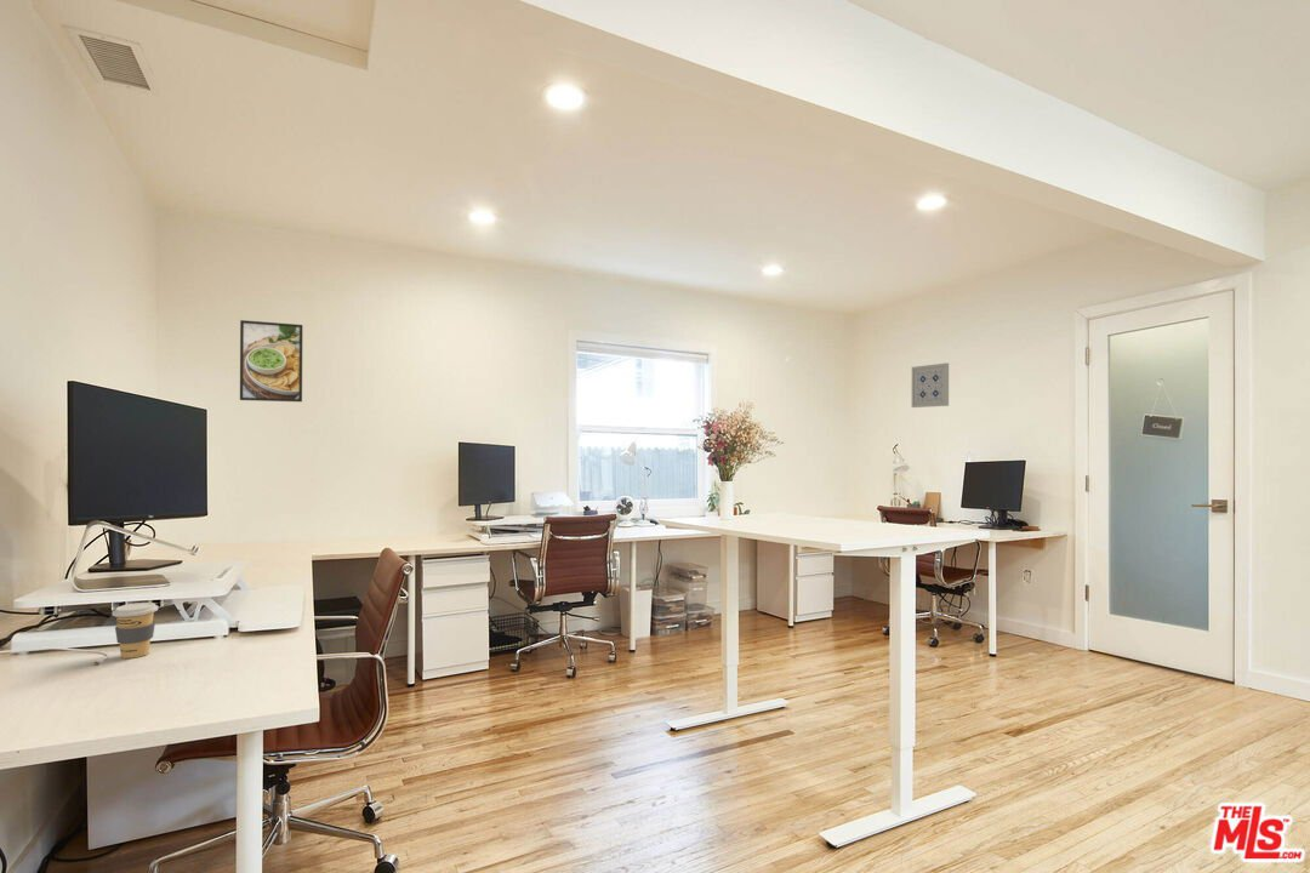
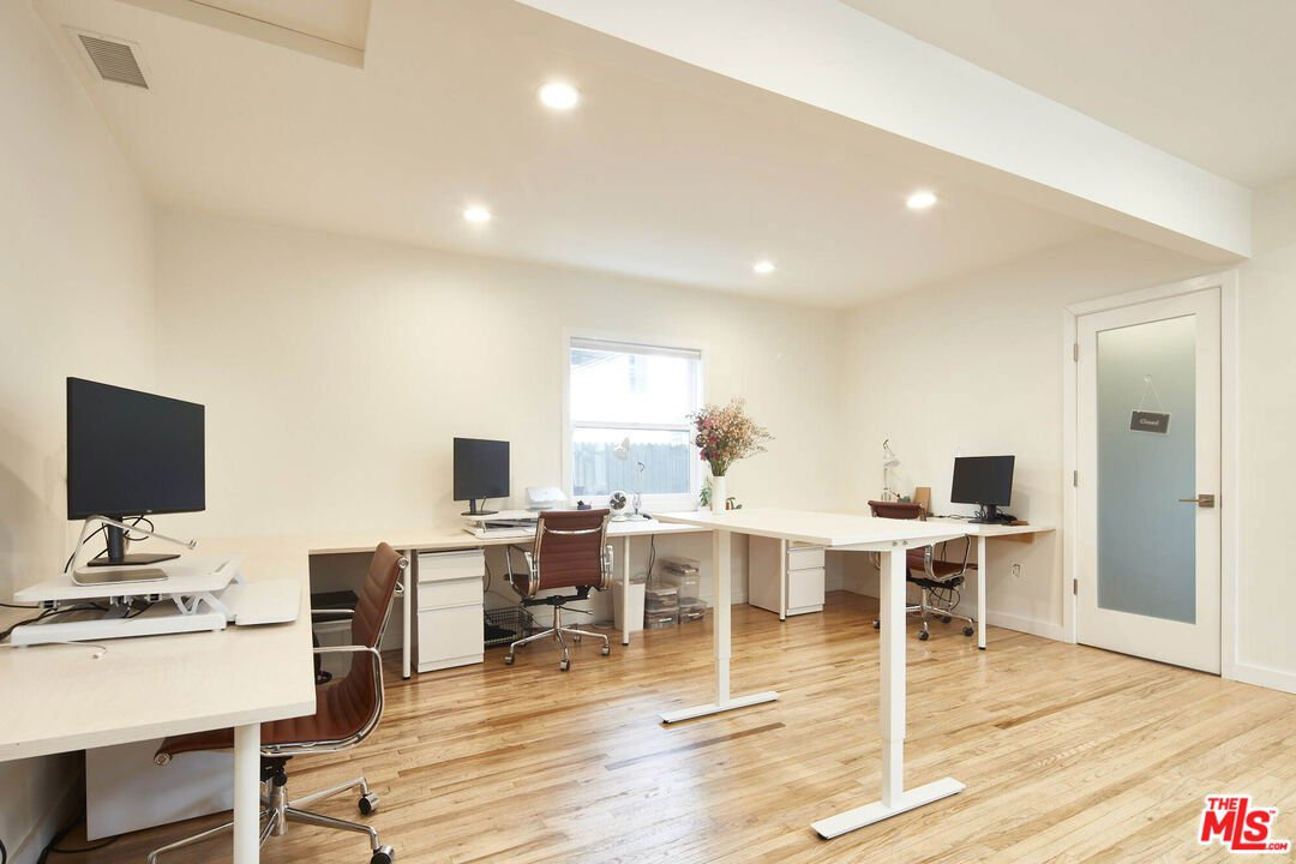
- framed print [239,319,303,403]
- coffee cup [112,601,159,660]
- wall art [911,361,950,409]
